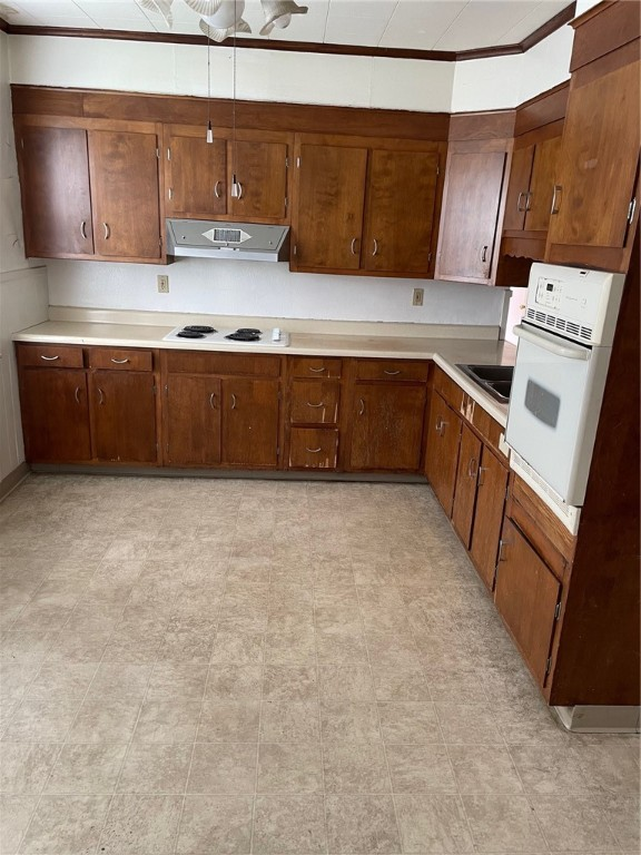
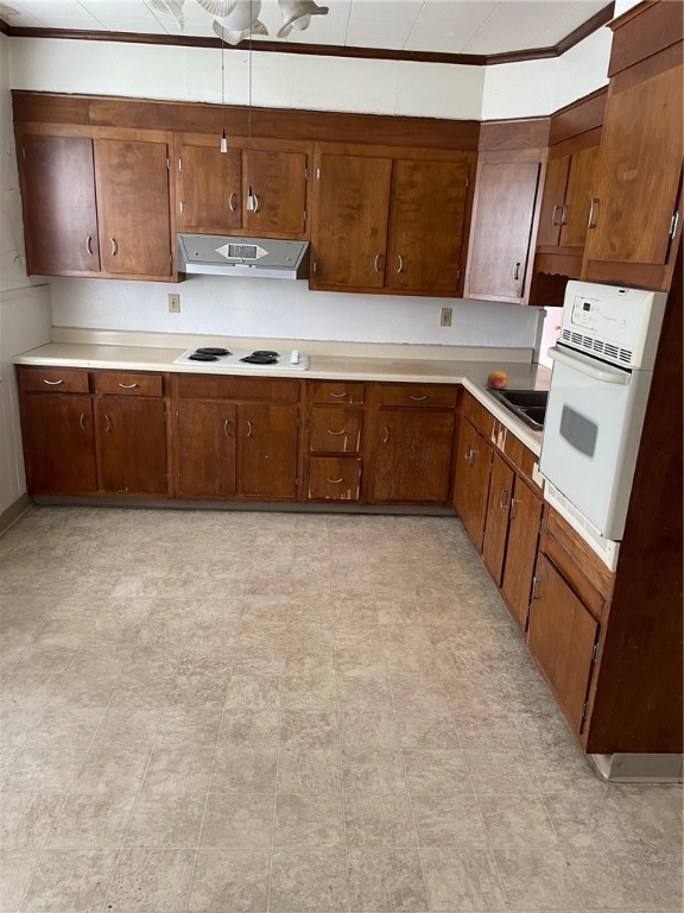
+ fruit [486,370,509,391]
